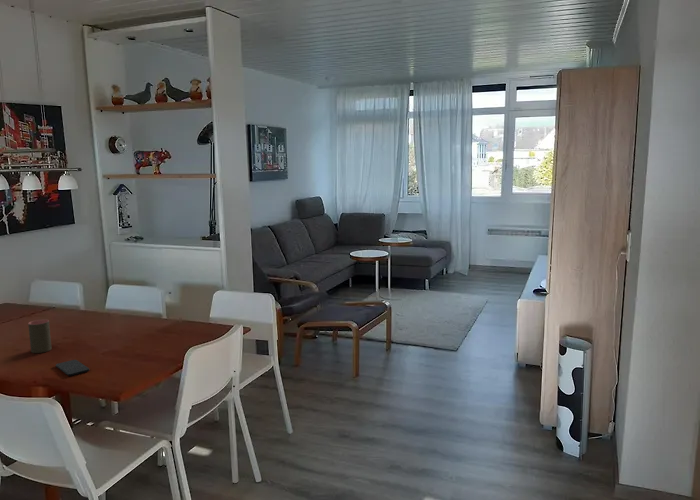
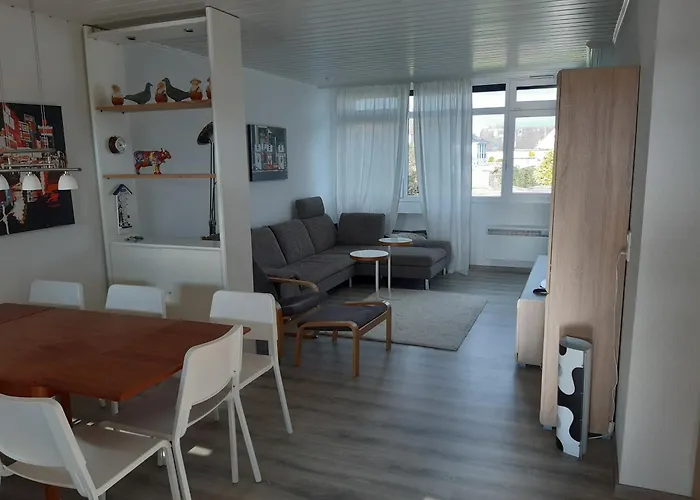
- smartphone [55,359,90,377]
- cup [27,319,53,354]
